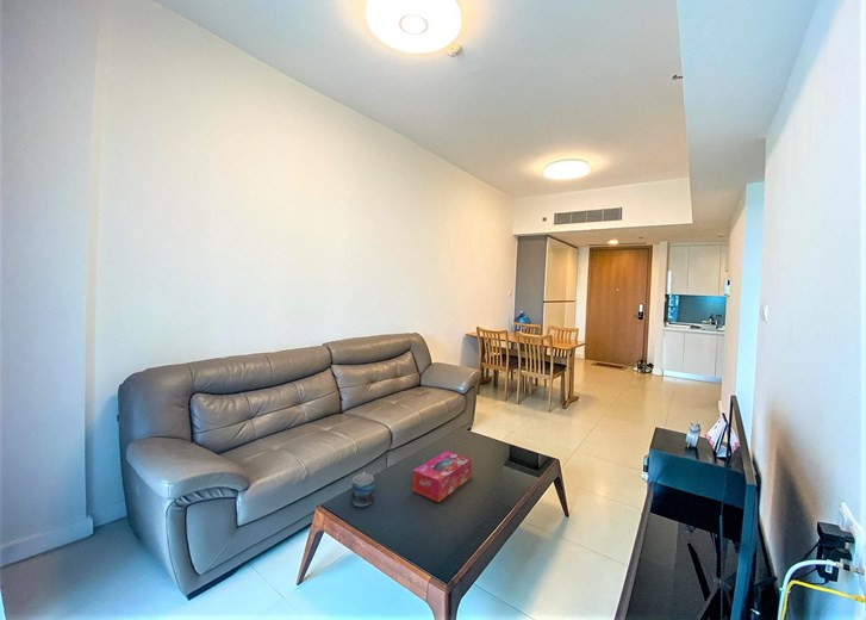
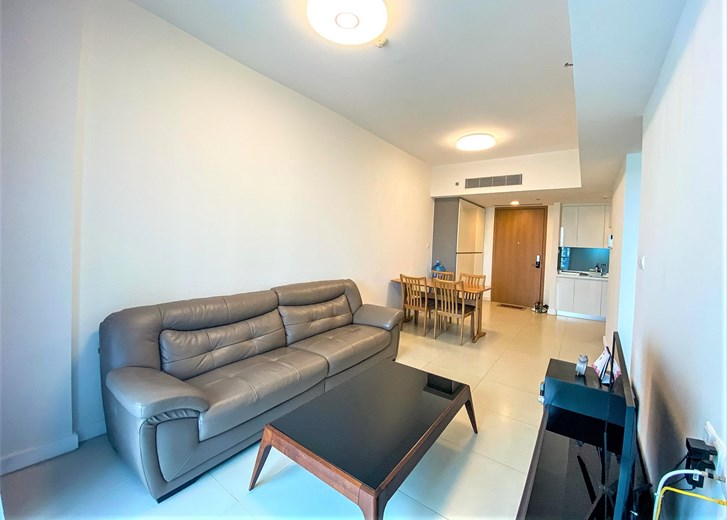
- tissue box [411,450,472,503]
- mug [350,471,375,508]
